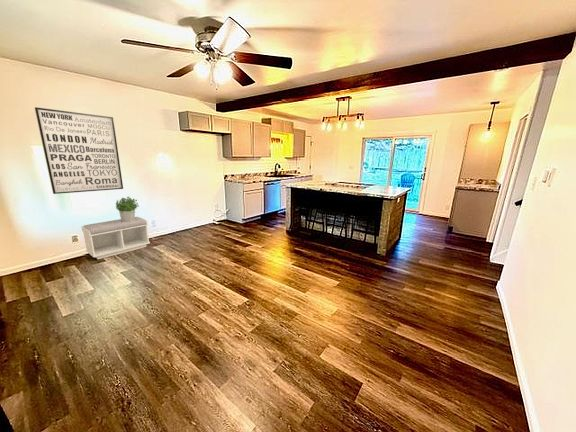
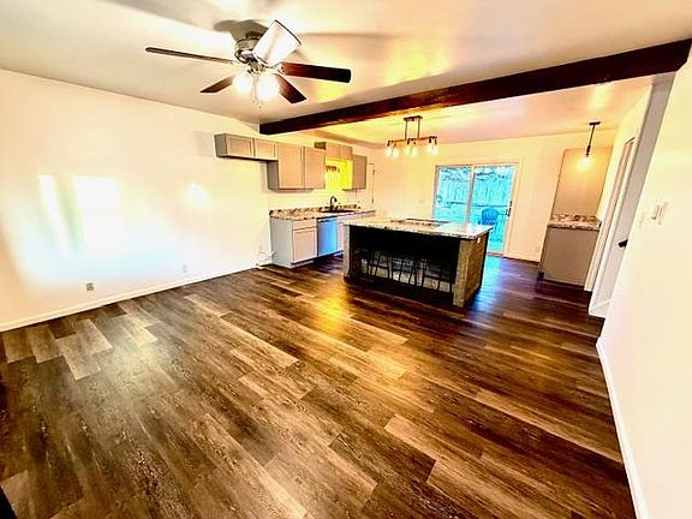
- bench [81,216,151,260]
- potted plant [115,196,140,222]
- wall art [34,106,124,195]
